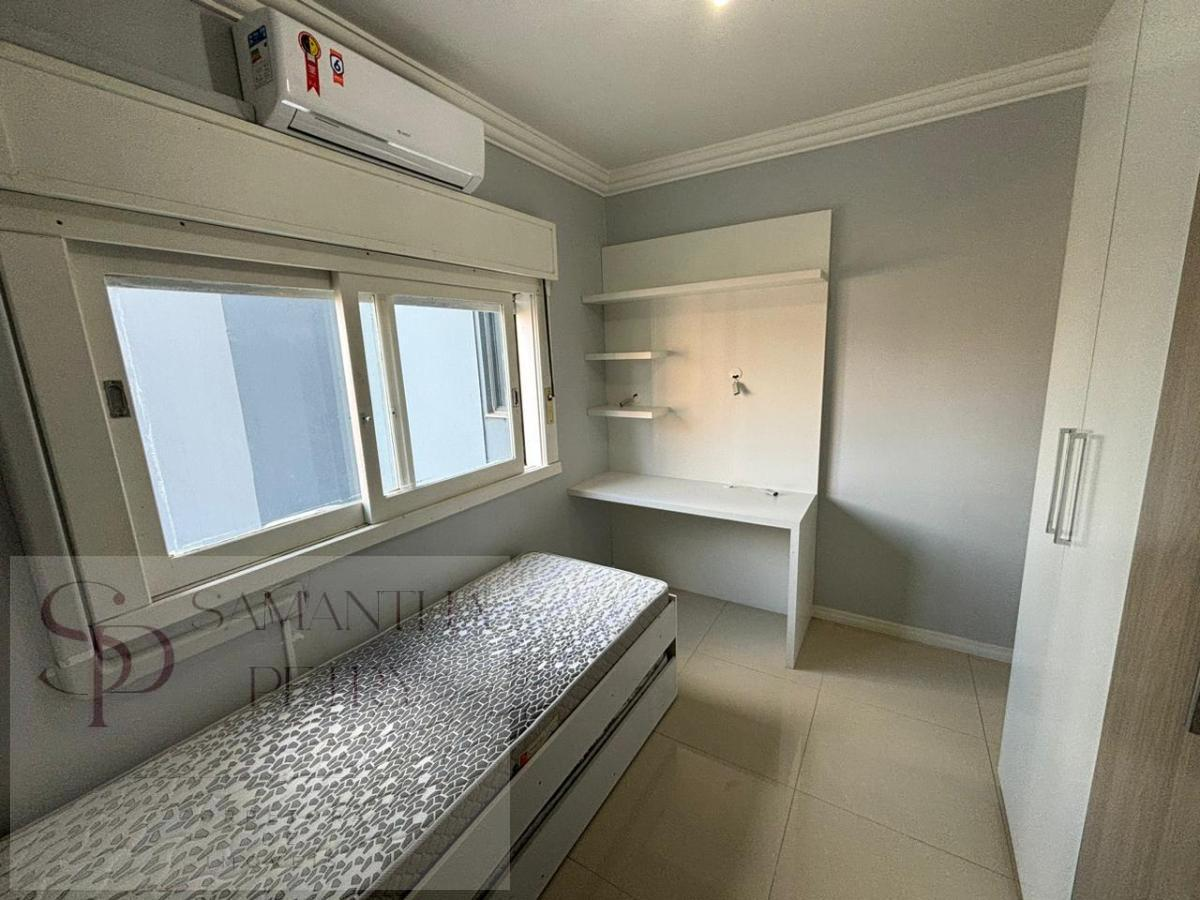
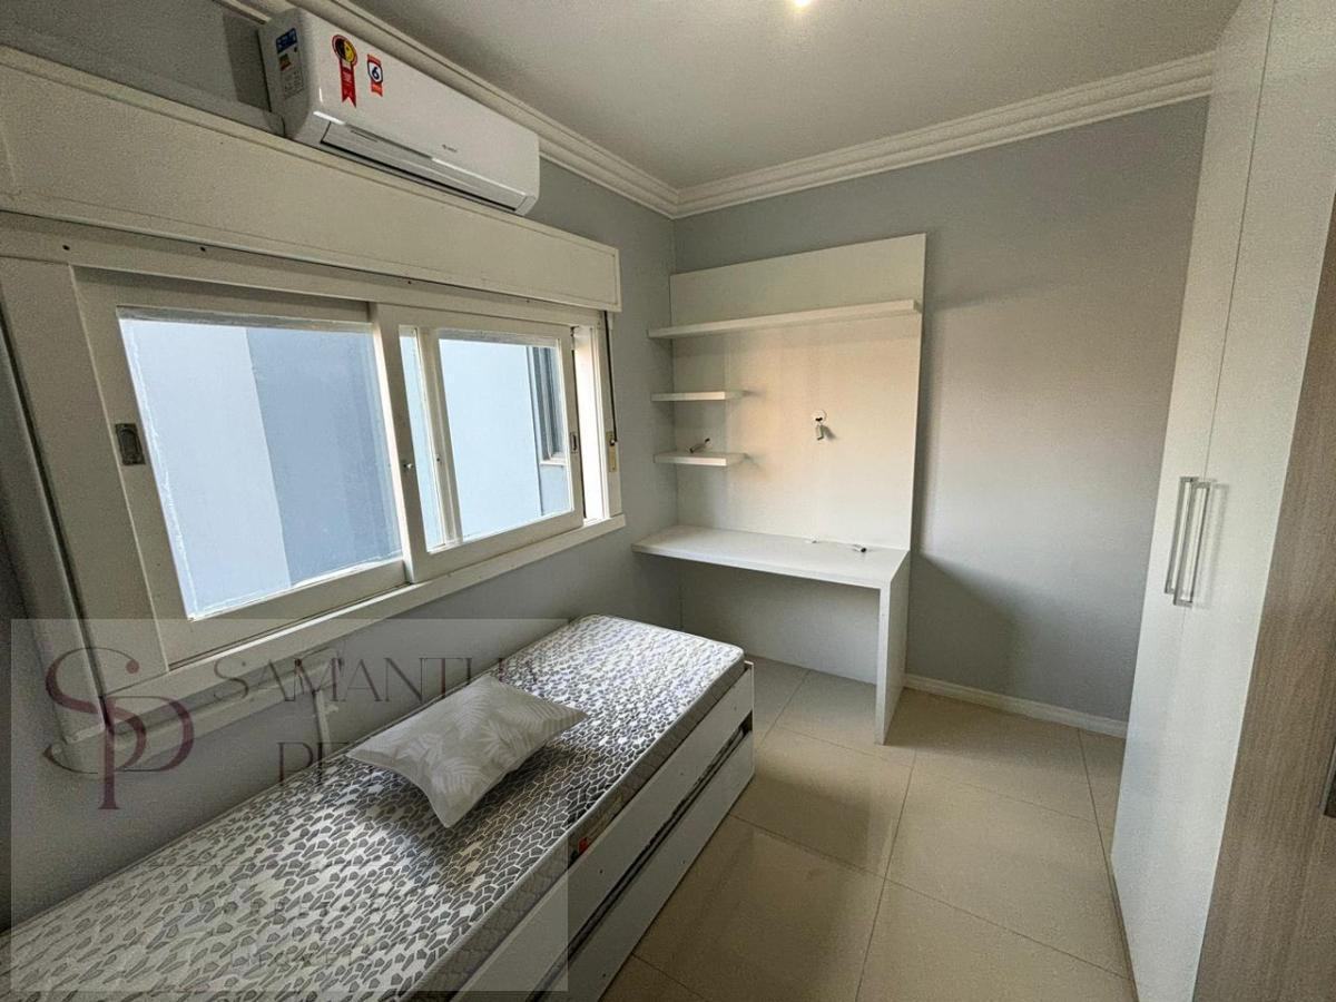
+ decorative pillow [345,672,590,828]
